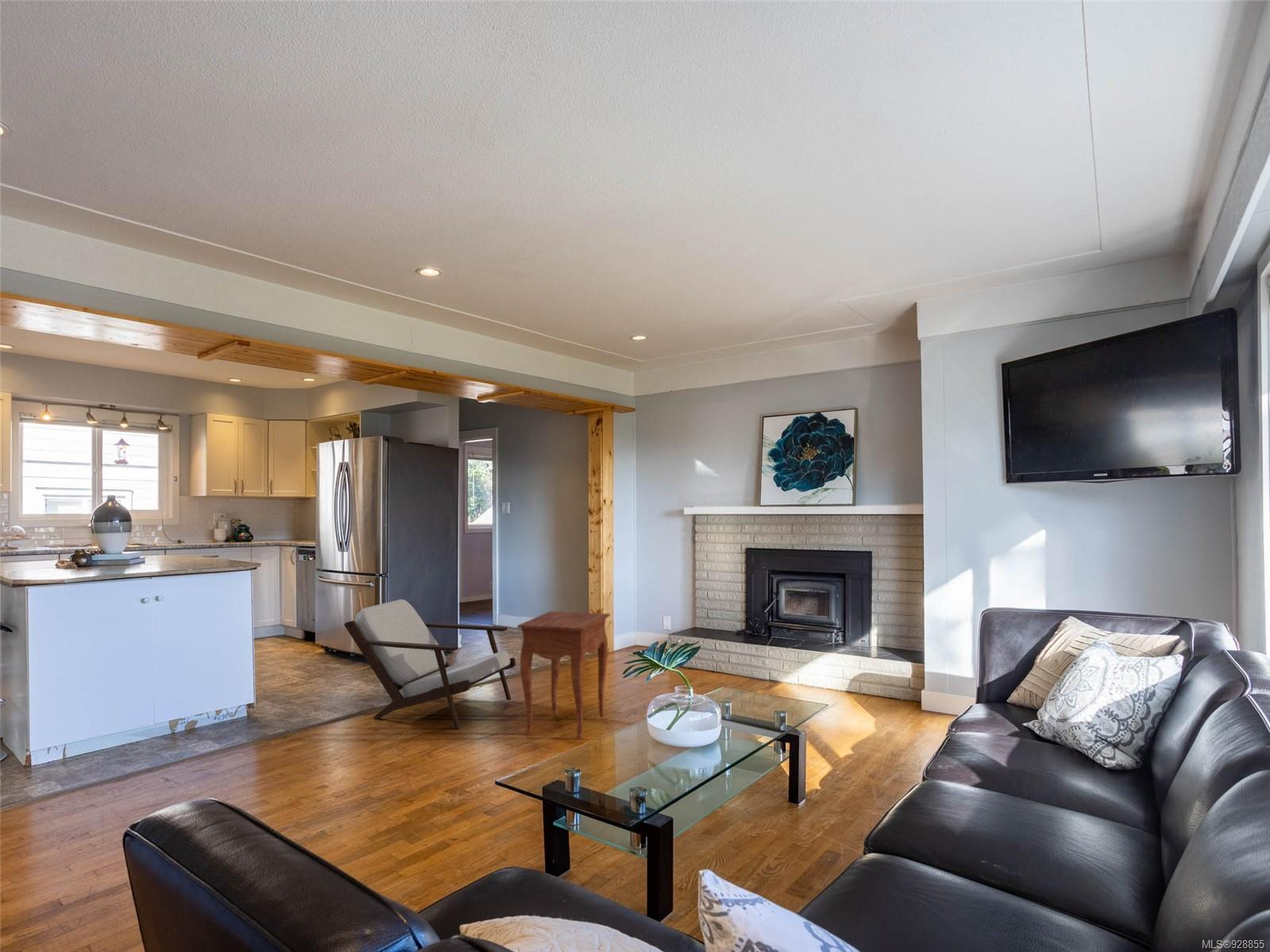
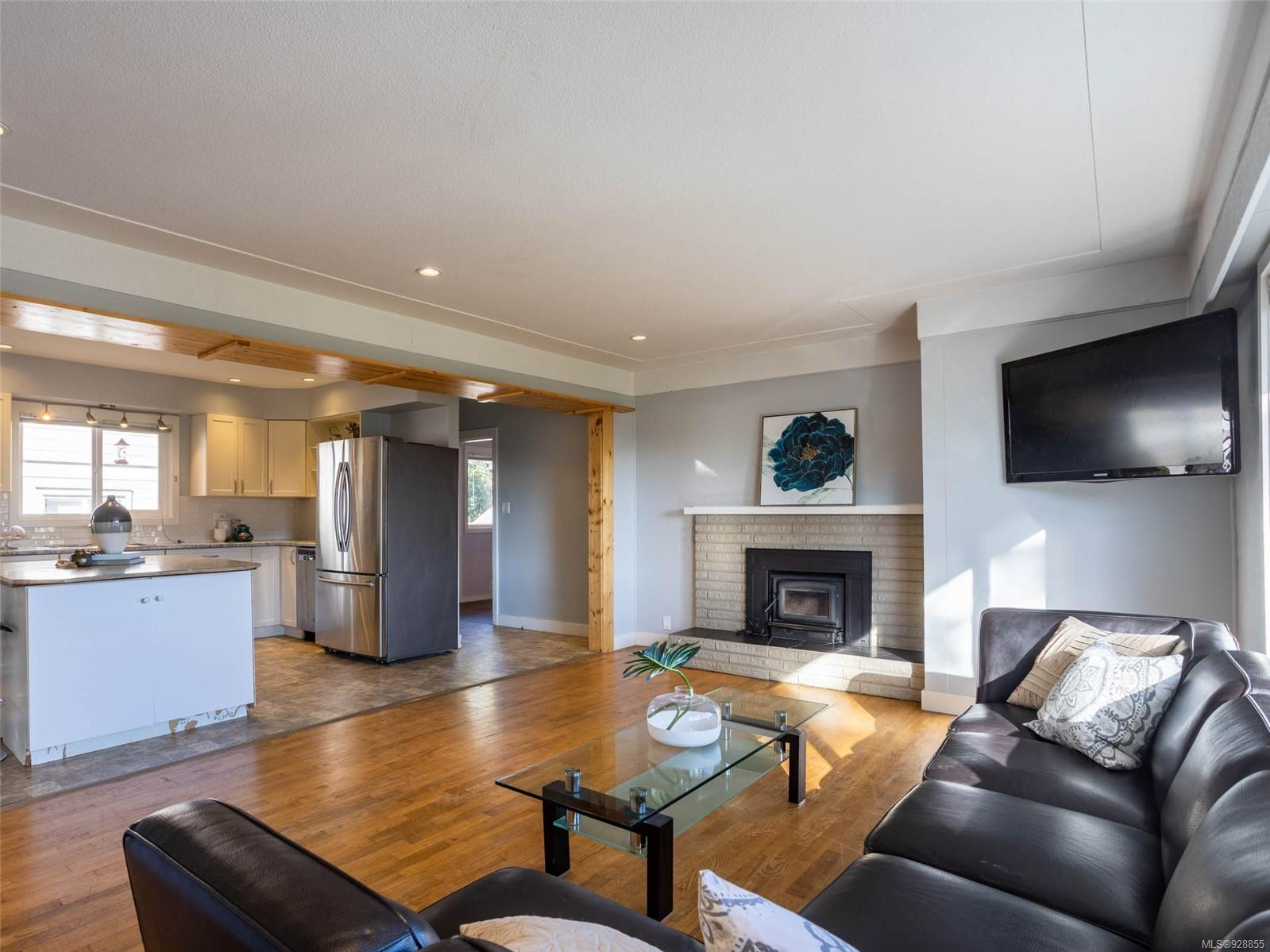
- side table [516,611,611,741]
- armchair [344,599,516,730]
